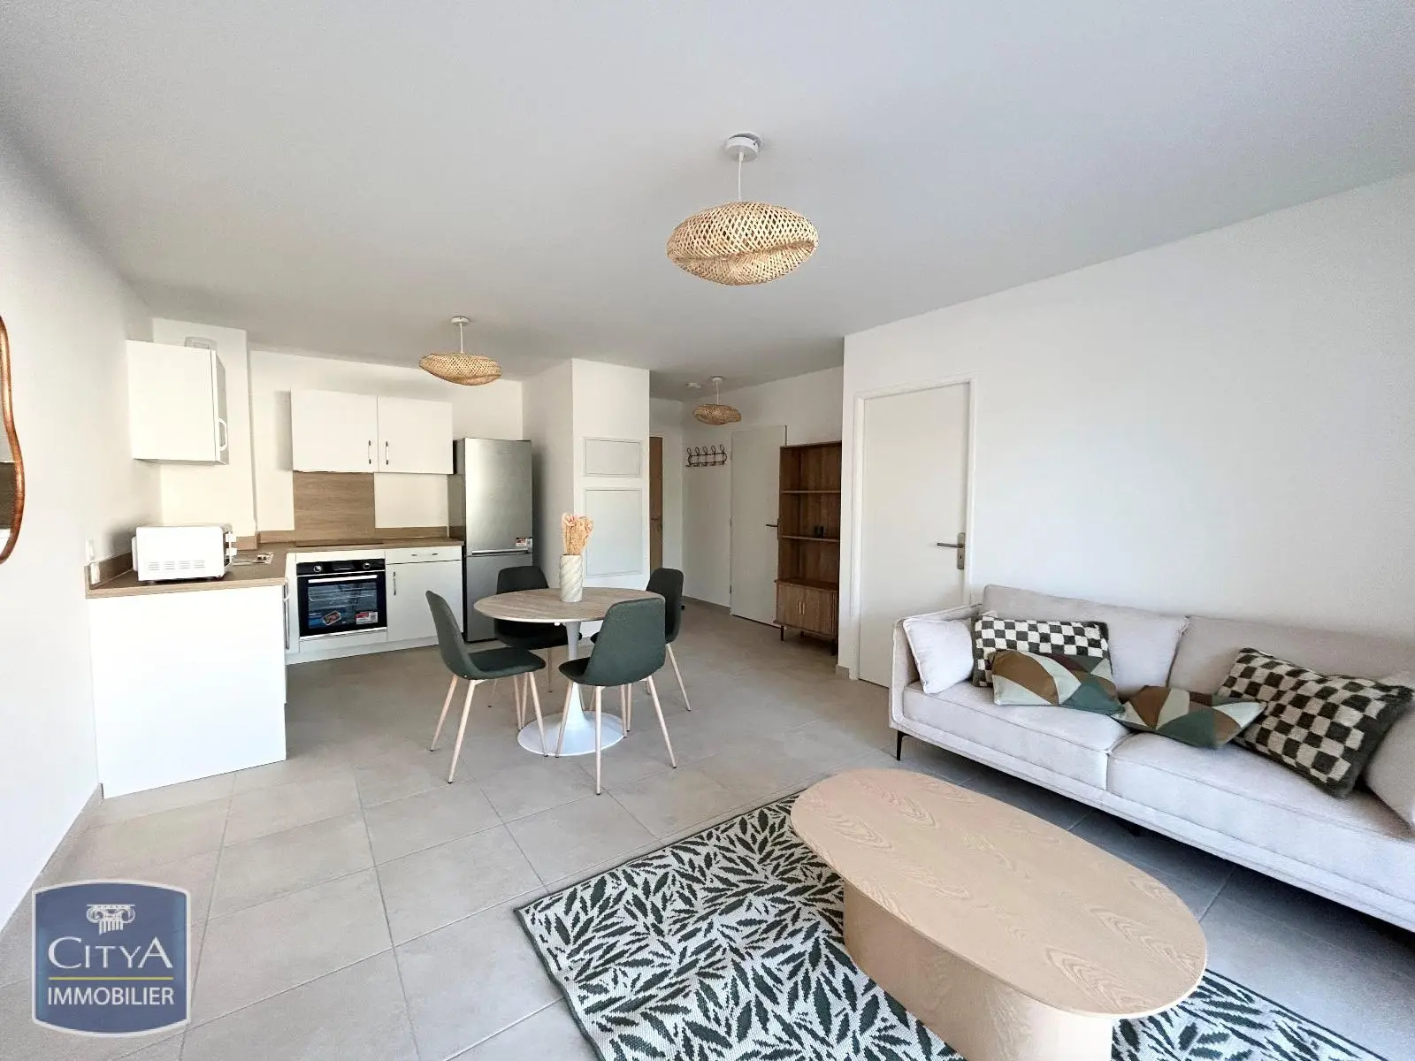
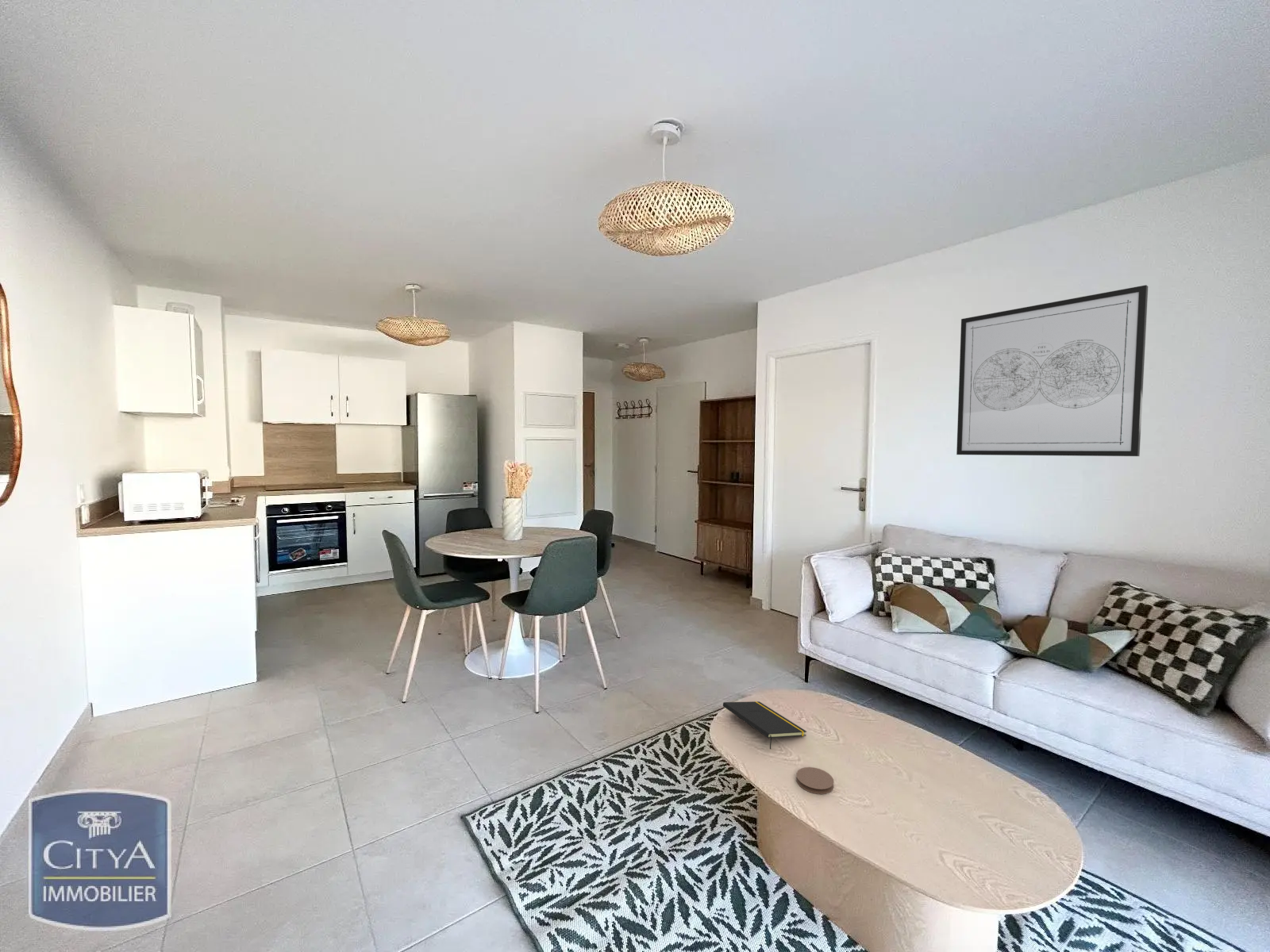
+ coaster [795,766,834,795]
+ wall art [956,284,1149,457]
+ notepad [722,701,807,750]
